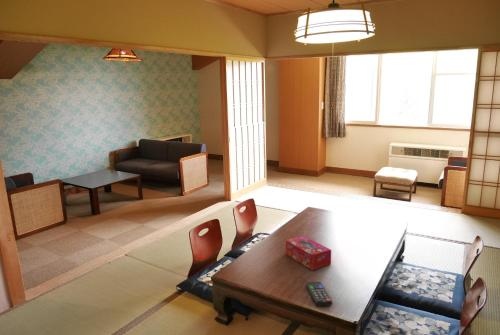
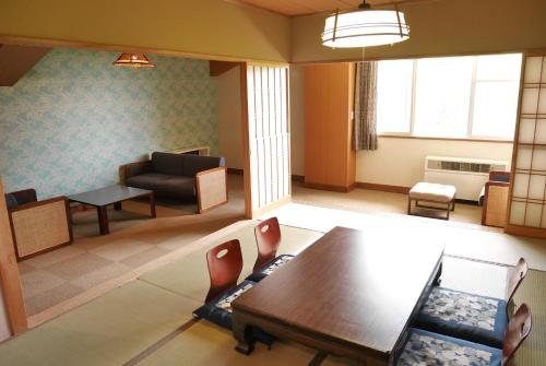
- tissue box [285,235,332,271]
- remote control [305,281,333,307]
